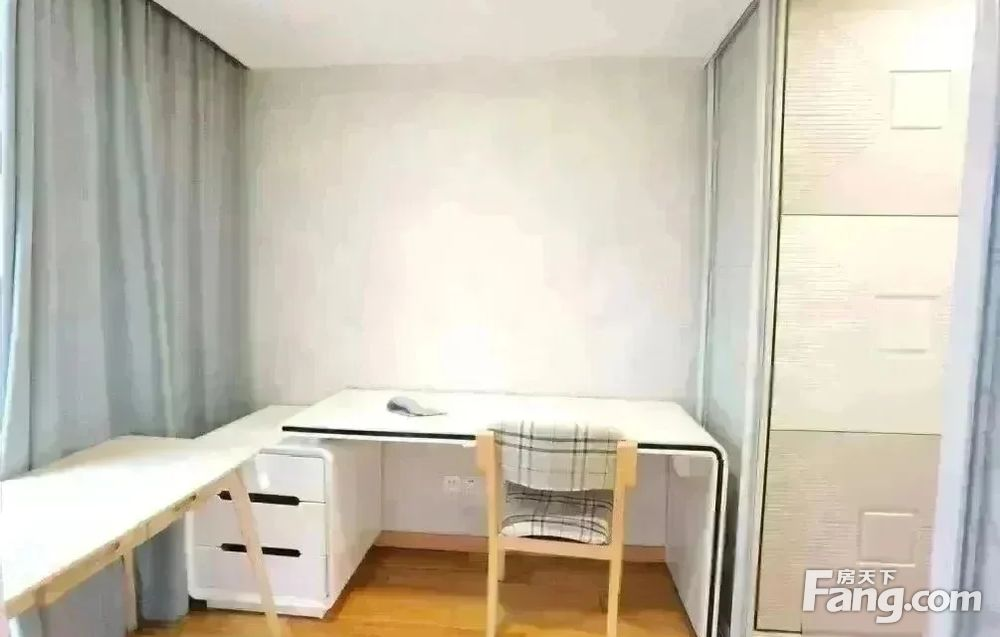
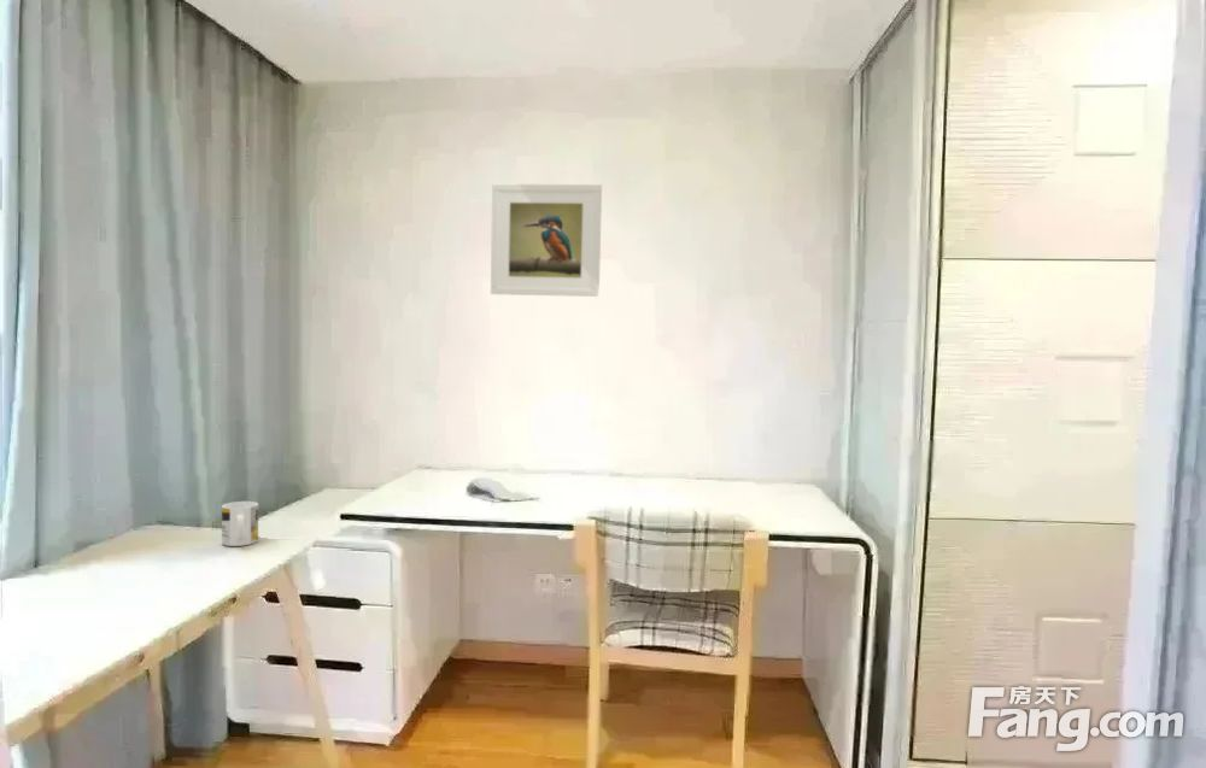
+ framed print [490,183,603,298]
+ mug [221,500,259,547]
